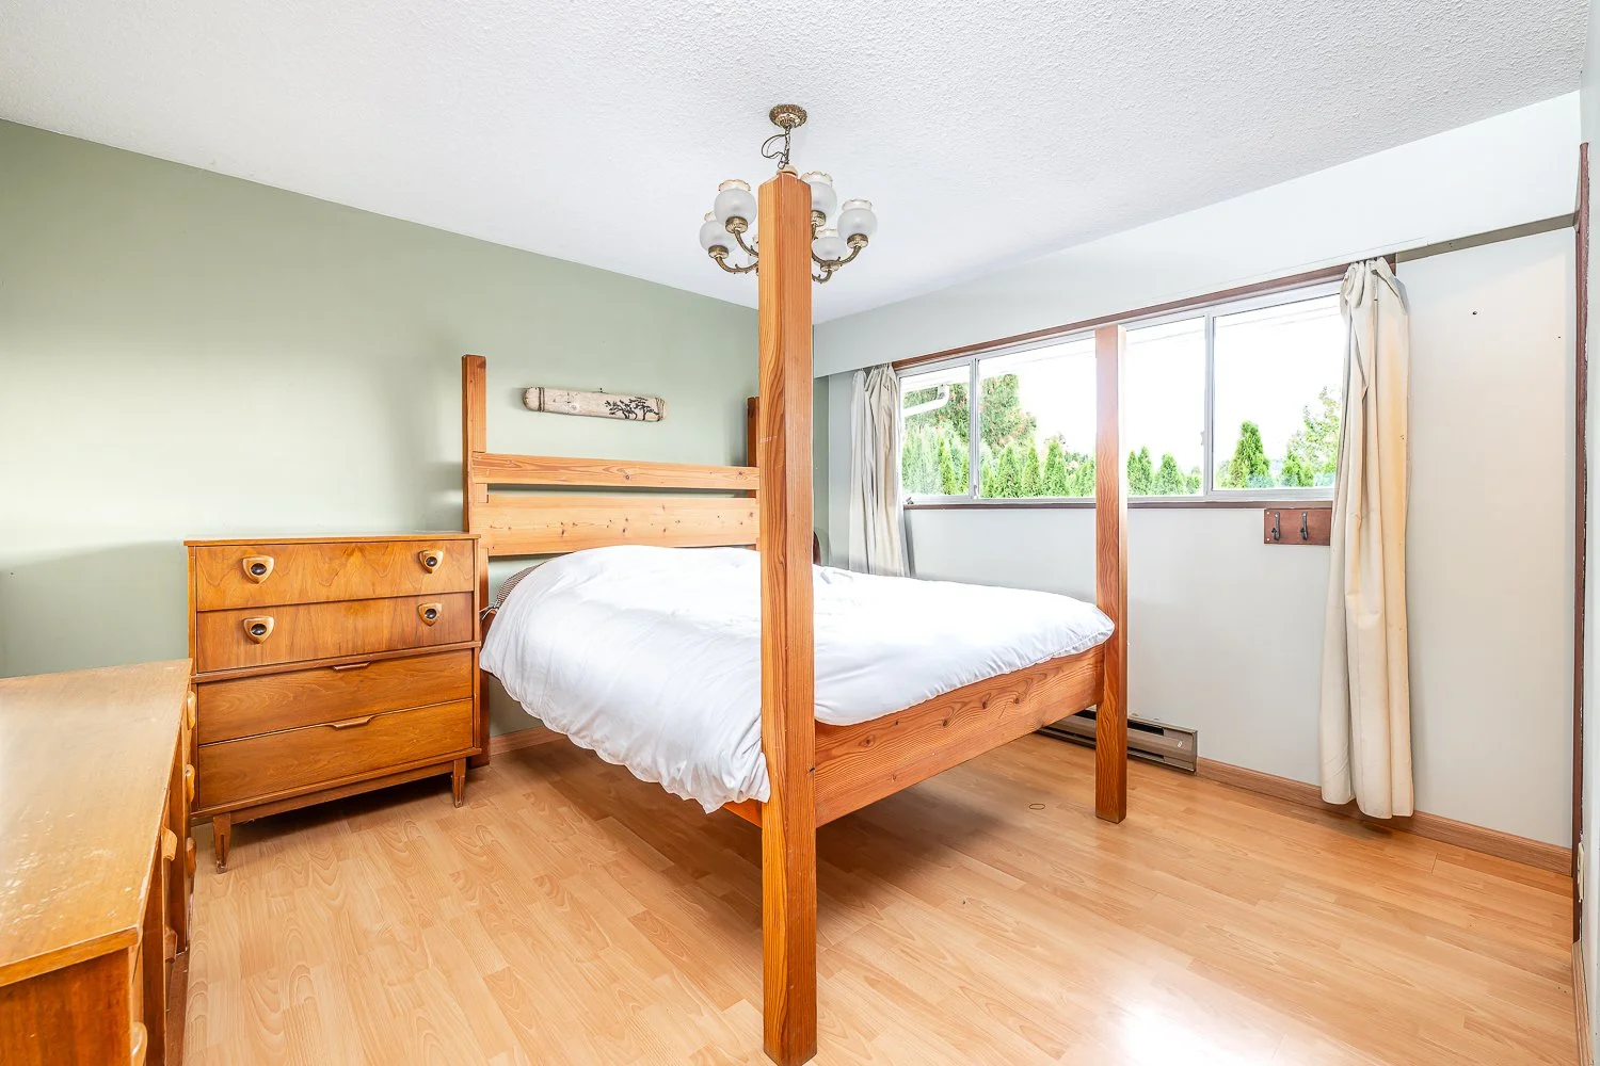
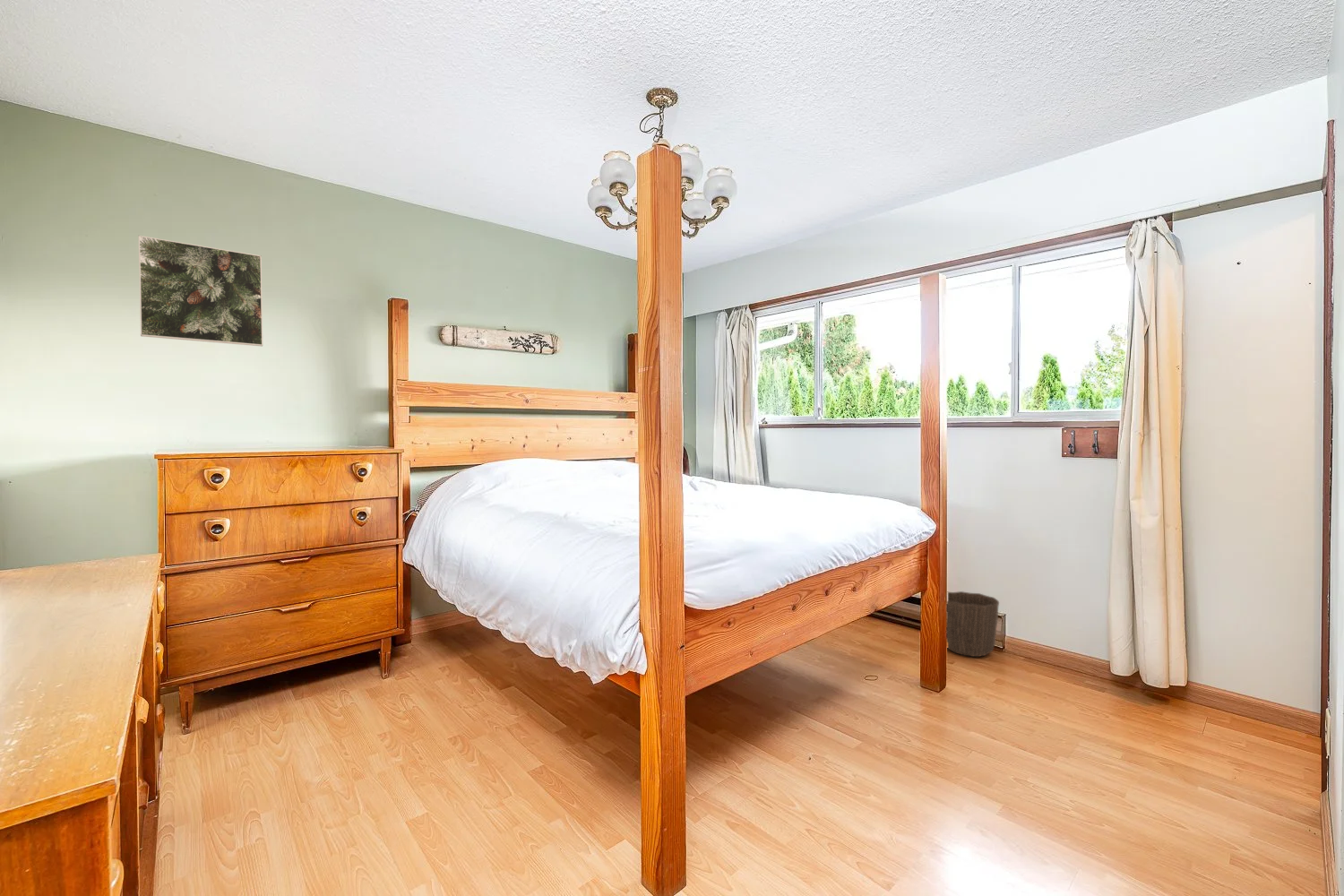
+ waste basket [946,590,1000,658]
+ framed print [138,235,263,347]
